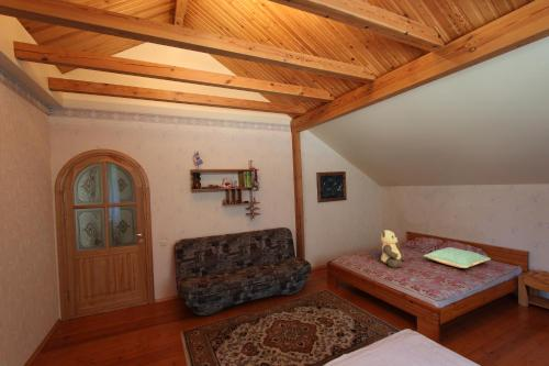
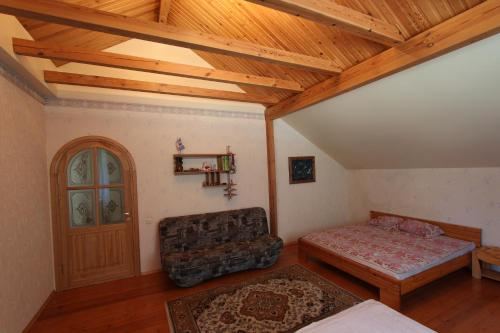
- pillow [423,246,492,269]
- teddy bear [380,228,406,269]
